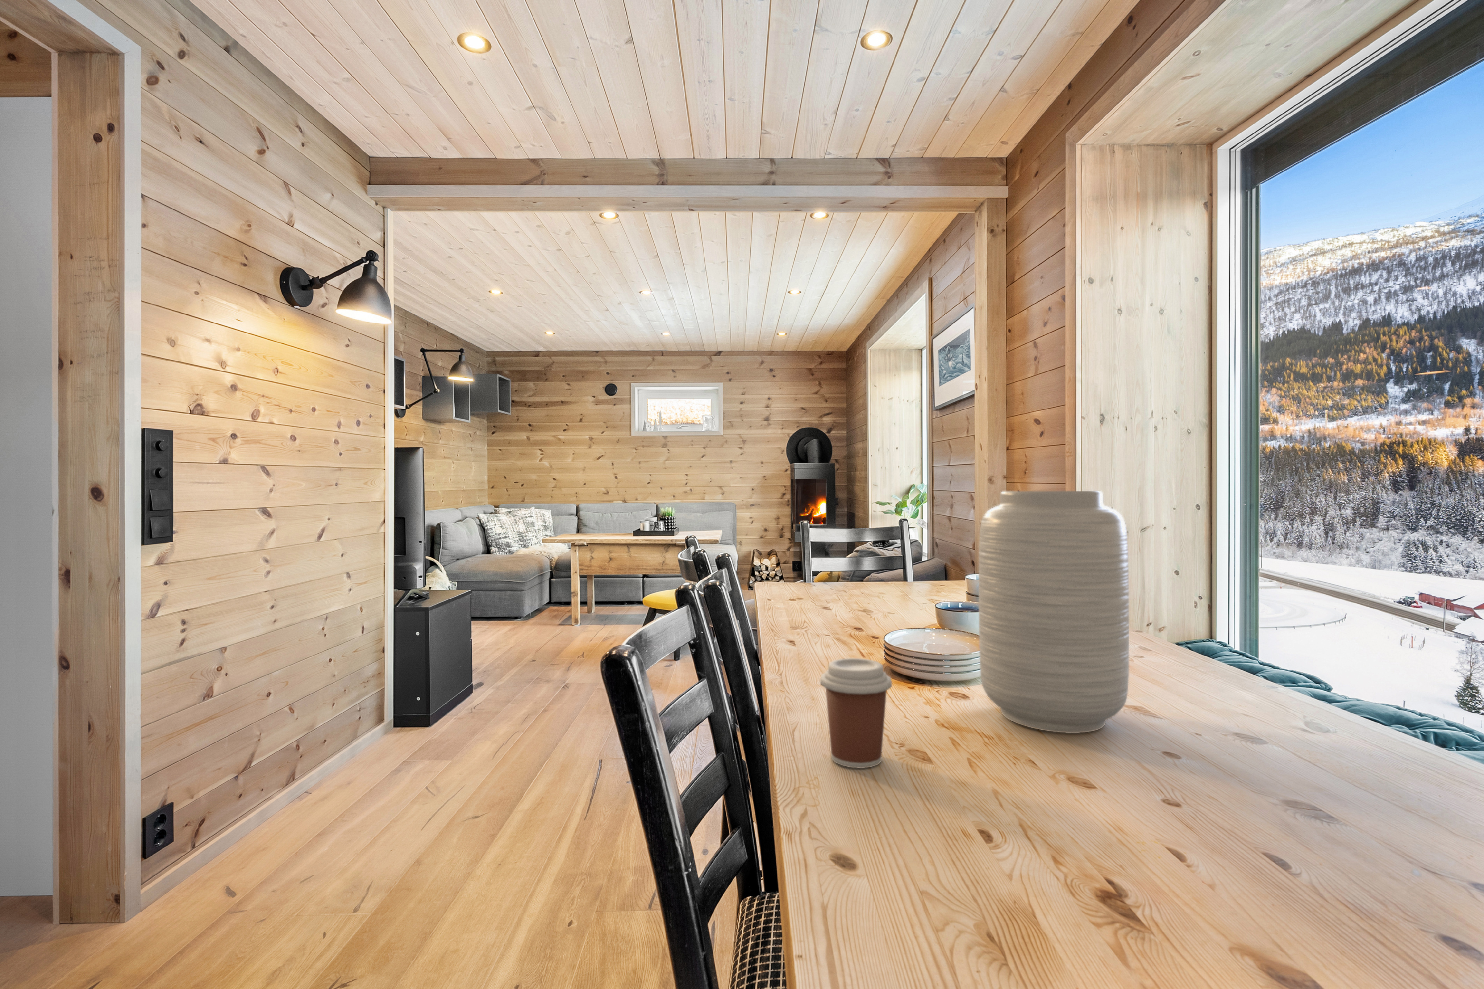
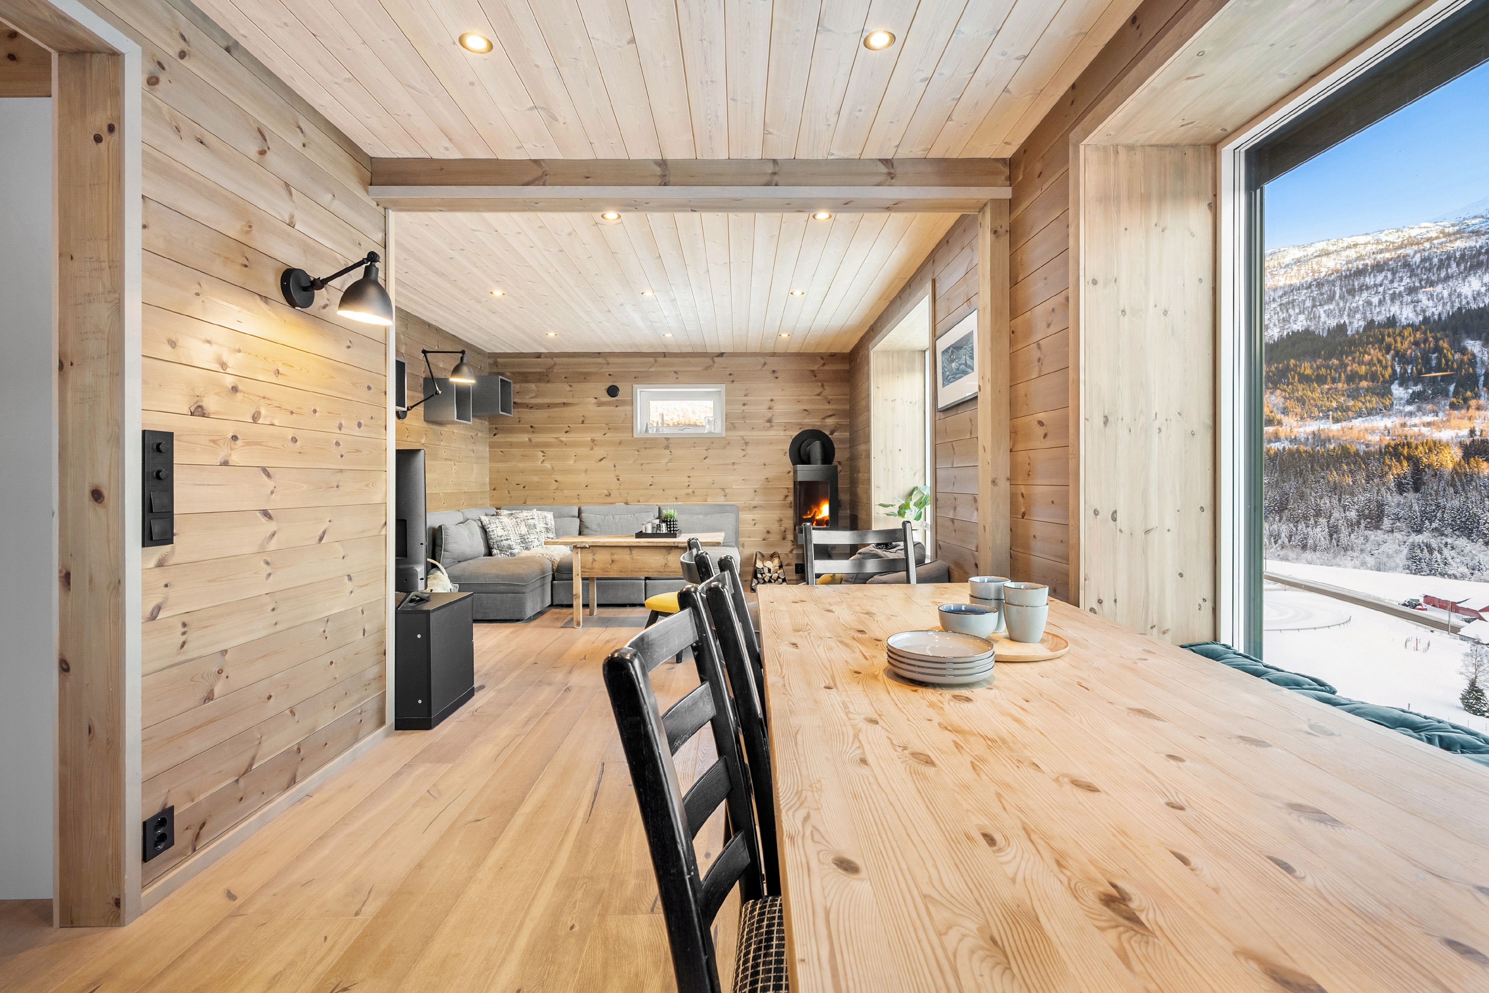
- coffee cup [820,658,892,768]
- vase [978,490,1130,733]
